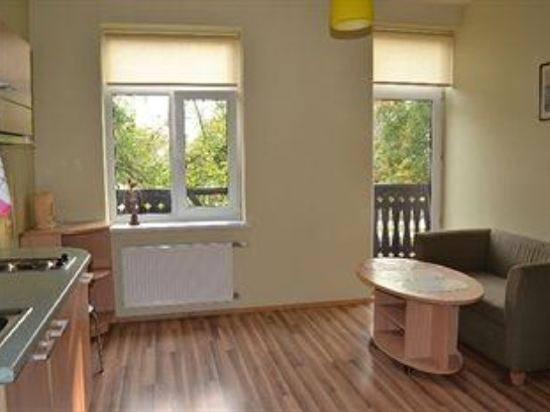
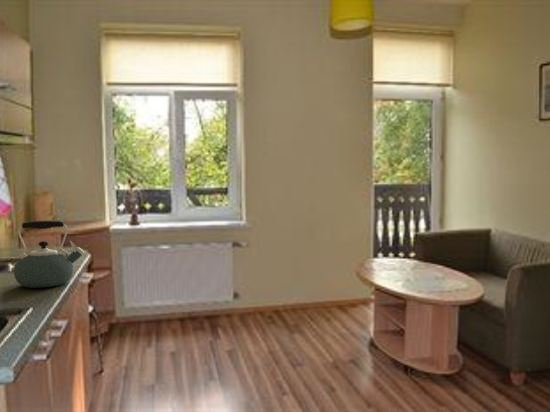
+ kettle [13,220,85,289]
